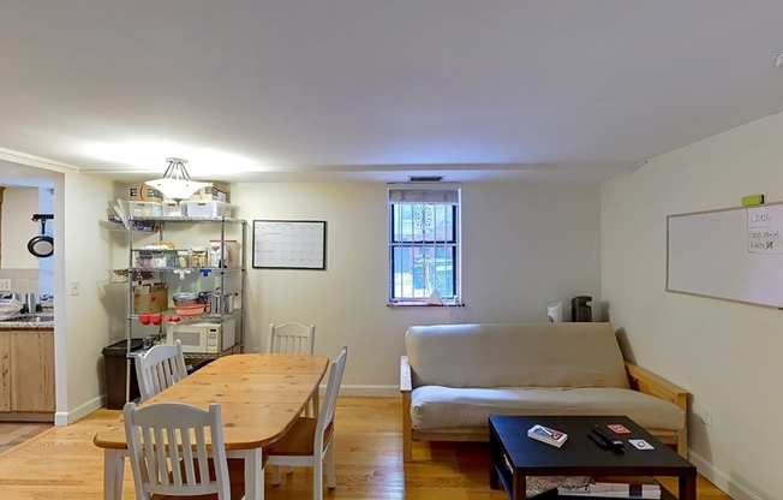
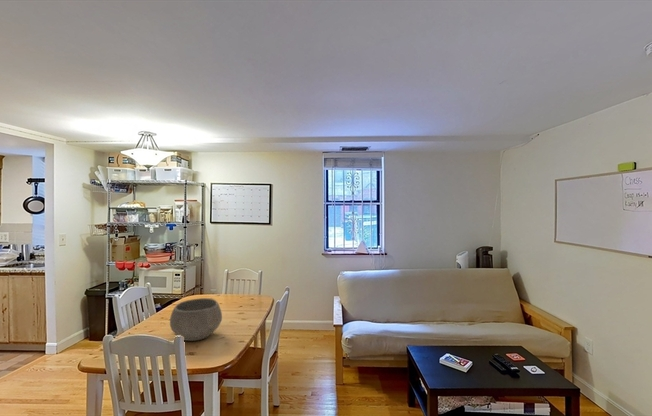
+ bowl [169,297,223,342]
